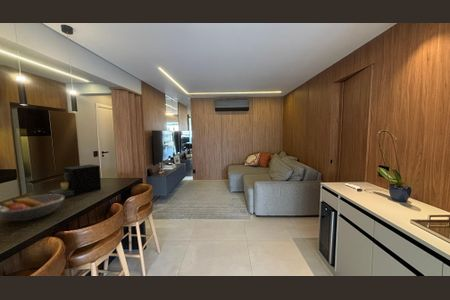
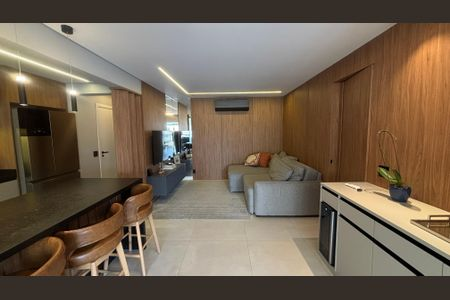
- fruit bowl [0,194,65,222]
- coffee maker [48,164,102,198]
